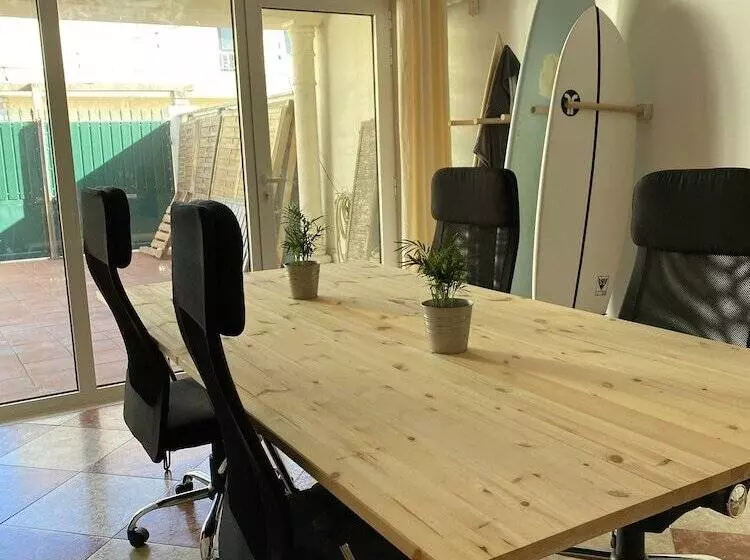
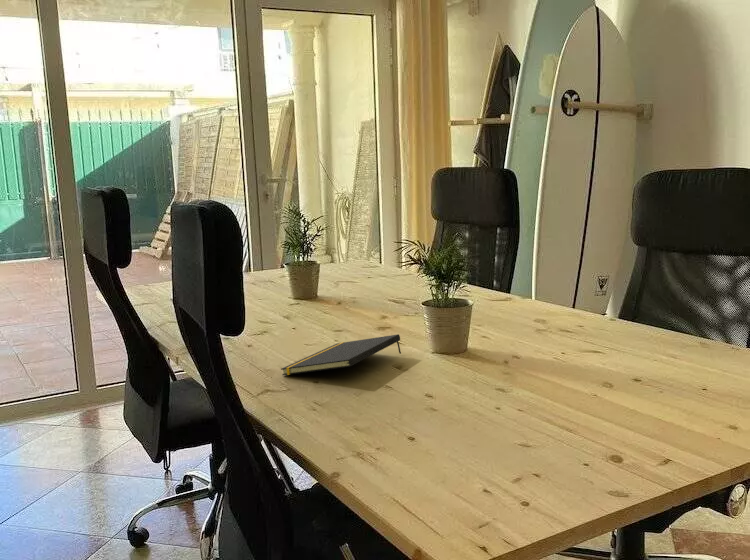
+ notepad [280,333,402,376]
